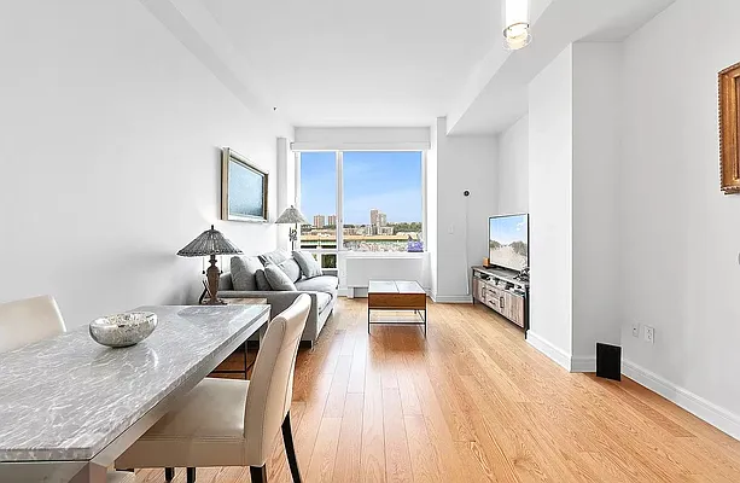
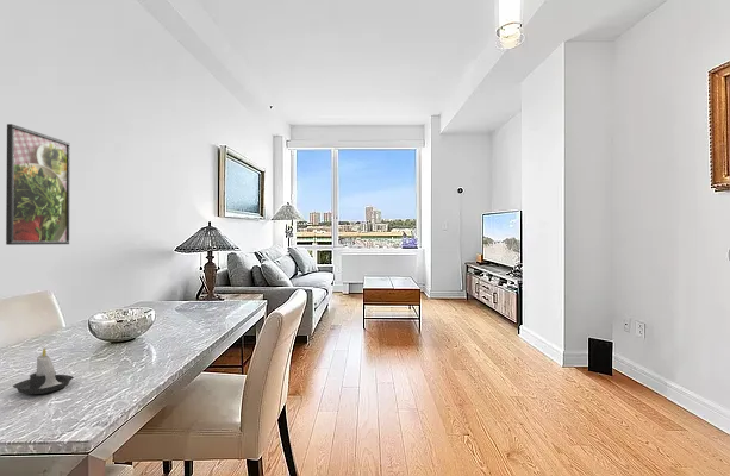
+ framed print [5,123,71,246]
+ candle [11,347,75,395]
